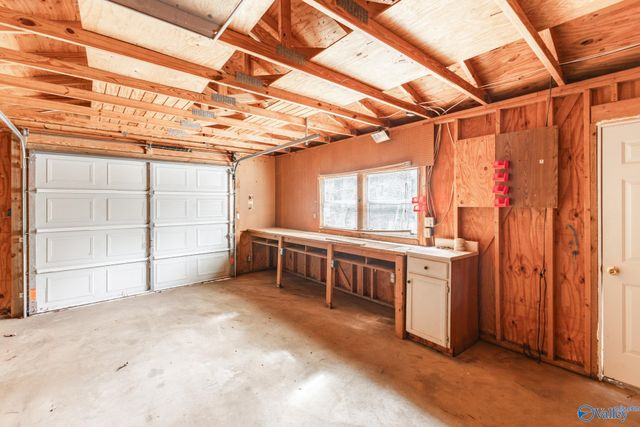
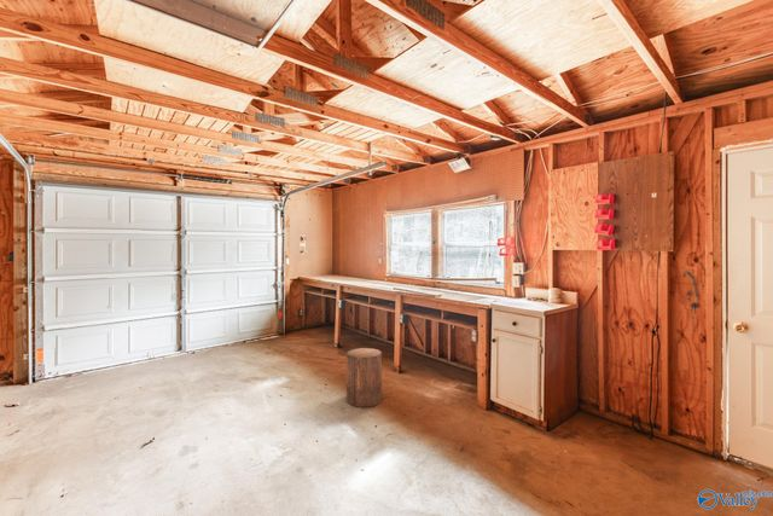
+ stool [345,347,383,408]
